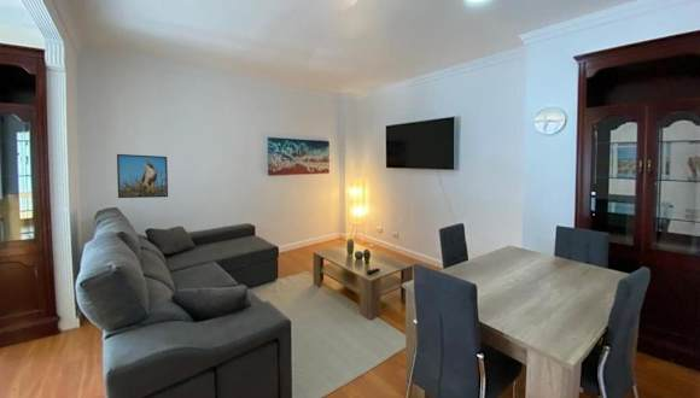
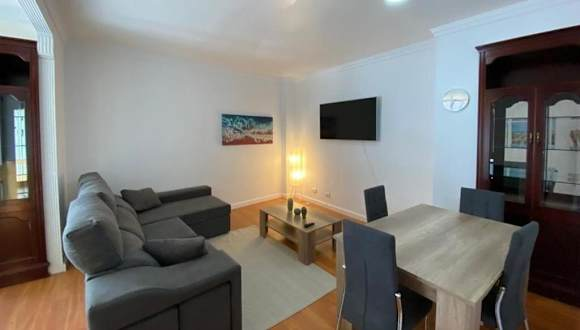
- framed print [116,153,169,199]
